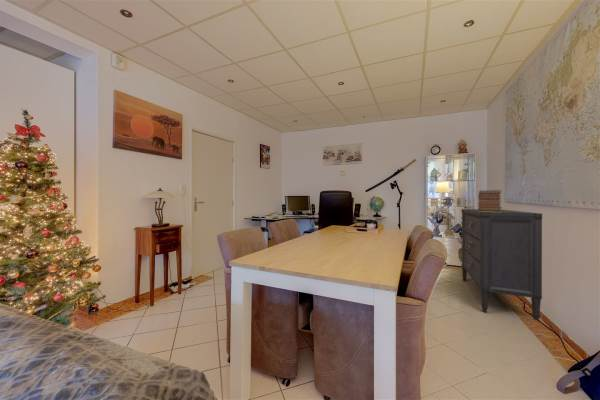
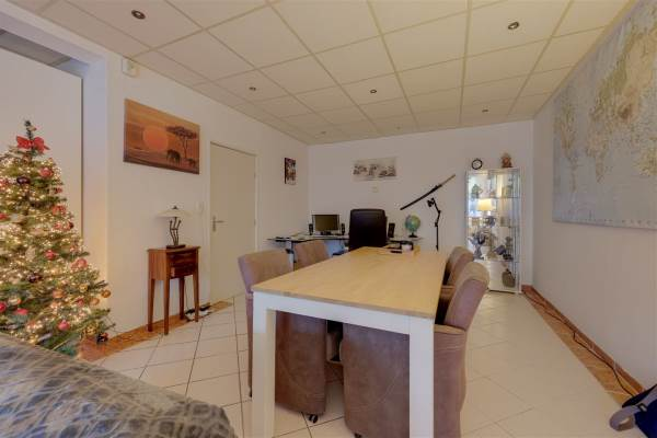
- book stack [477,189,503,213]
- dresser [460,208,543,321]
